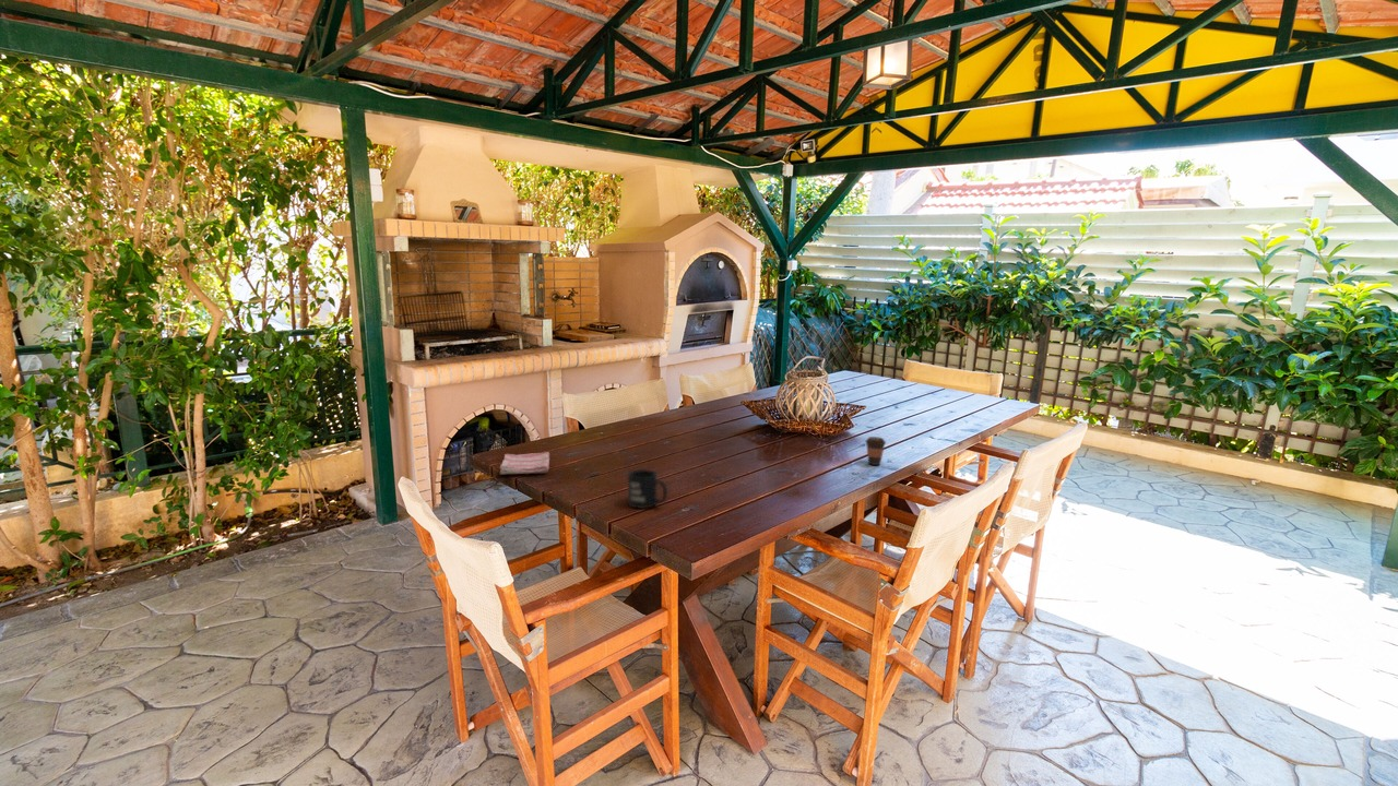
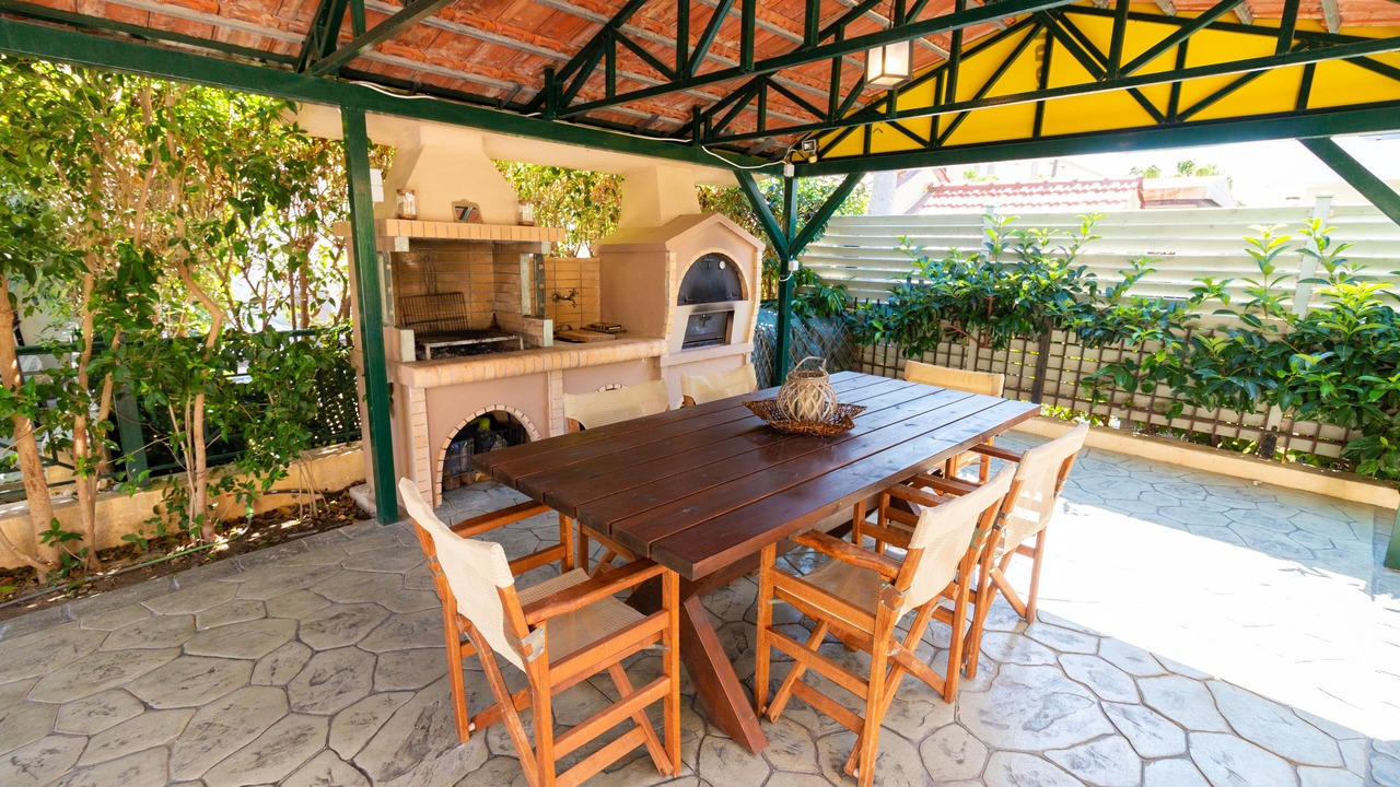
- coffee cup [864,436,887,466]
- dish towel [499,451,550,475]
- mug [627,468,668,510]
